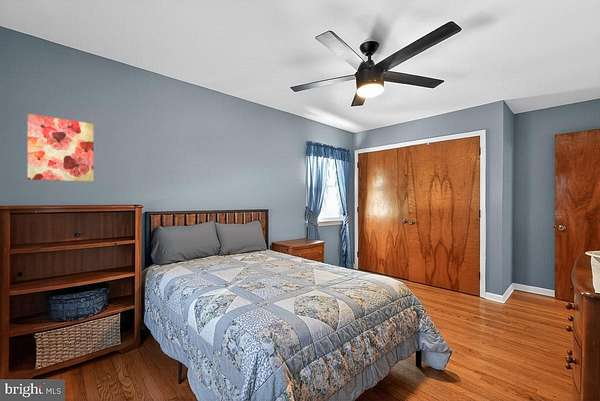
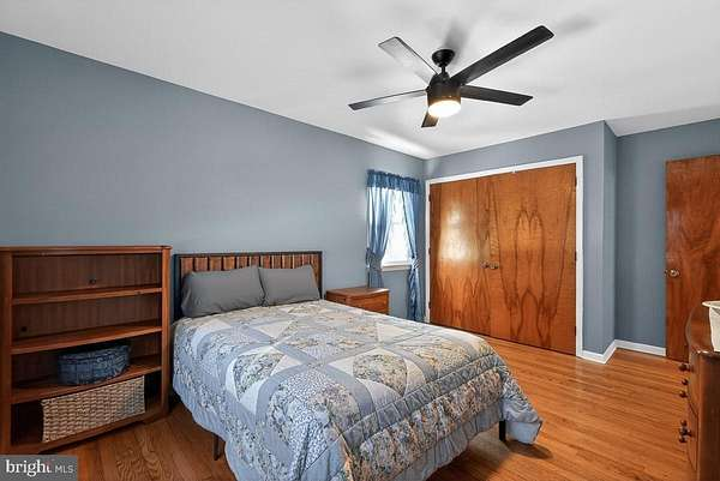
- wall art [27,113,95,183]
